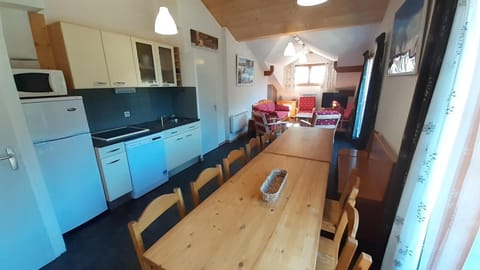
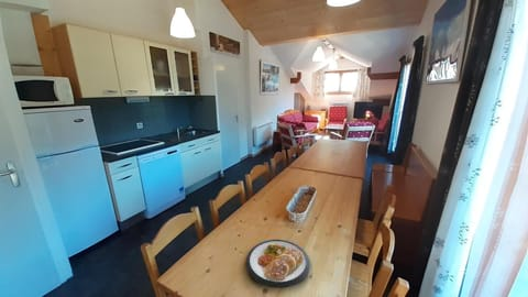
+ dish [245,239,311,289]
